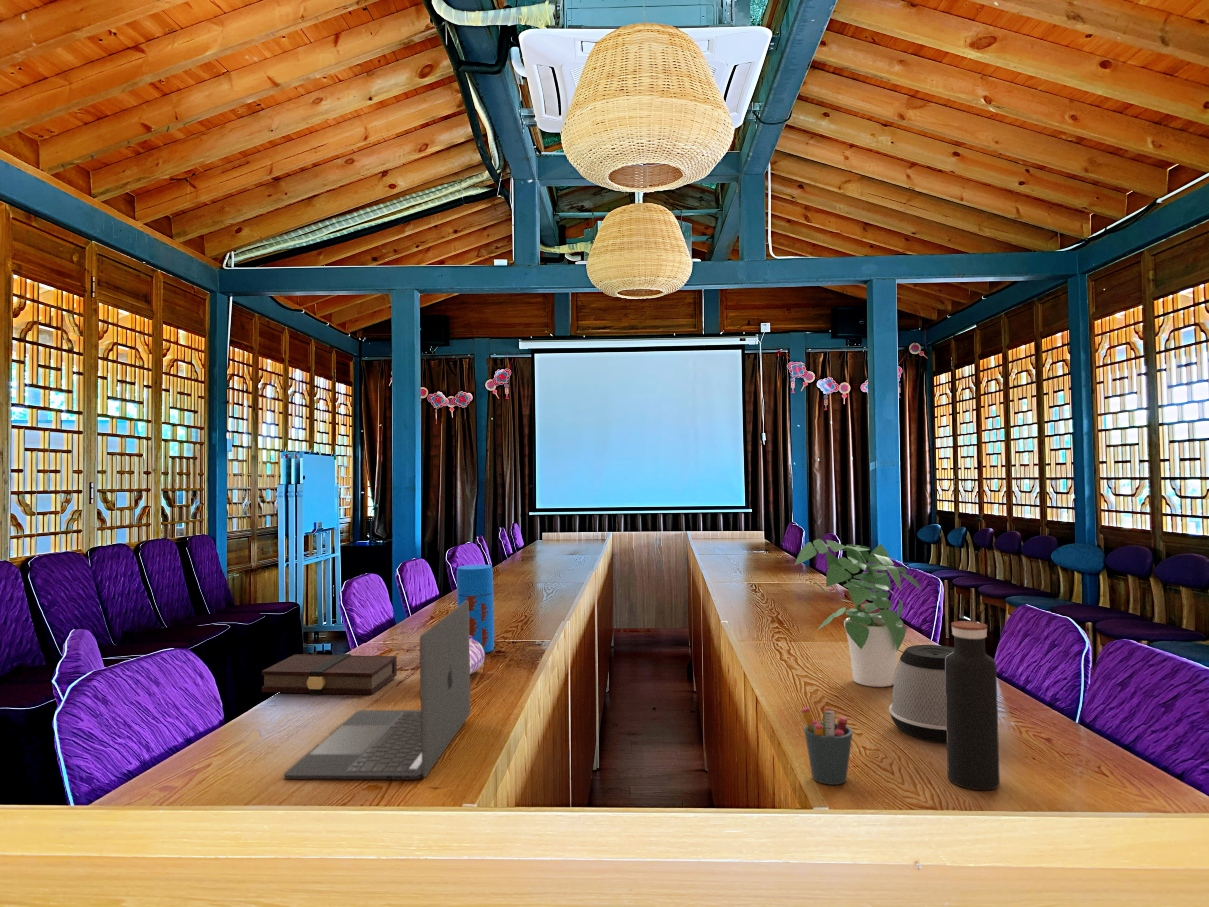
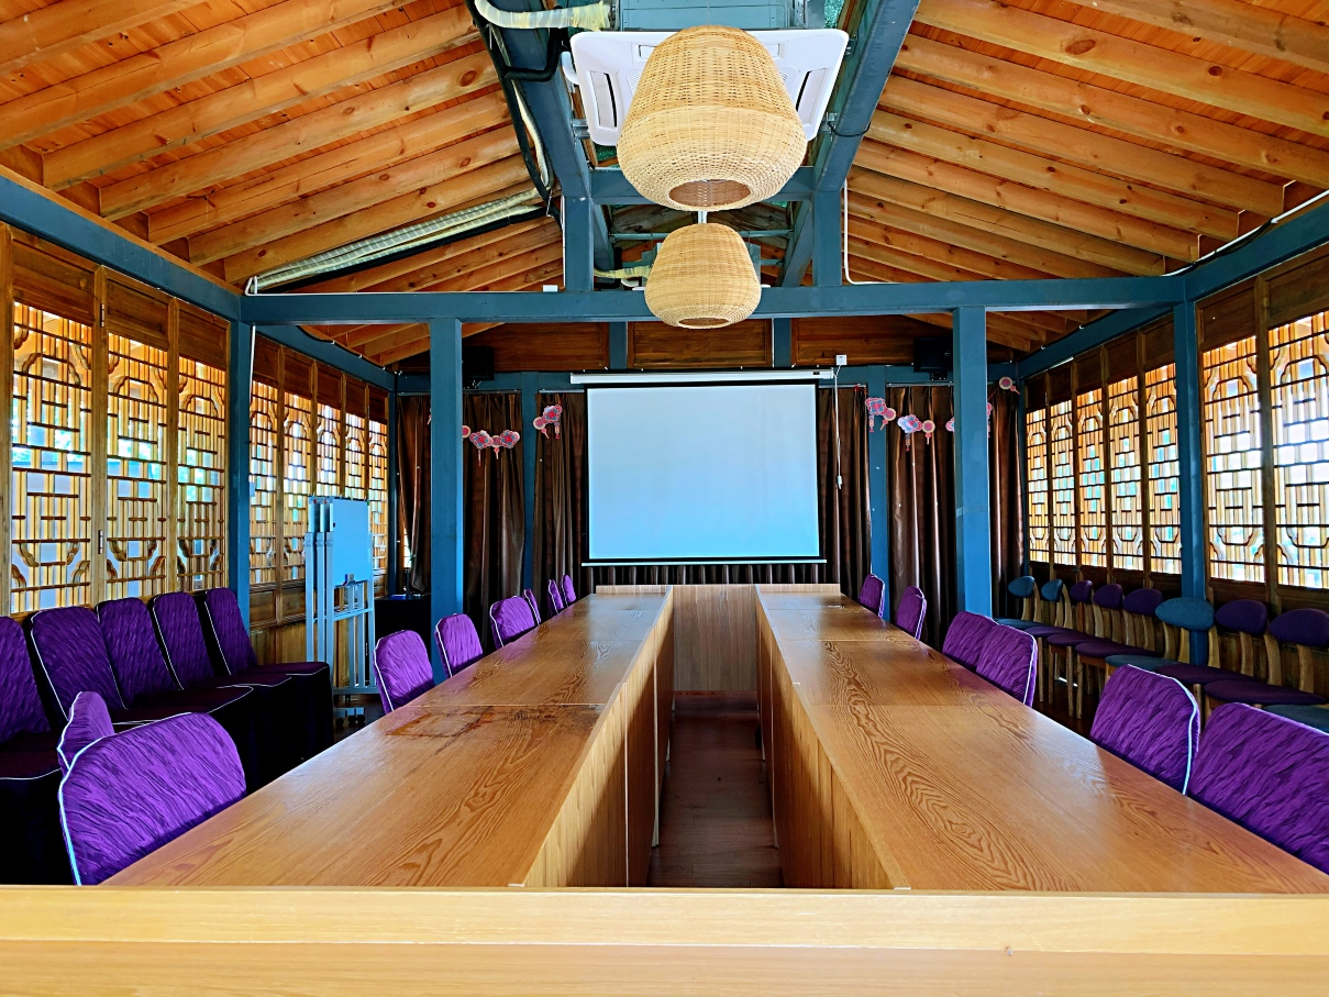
- water bottle [945,620,1001,791]
- speaker [888,644,955,744]
- pencil case [469,635,486,675]
- thermos [456,564,495,654]
- potted plant [794,538,922,688]
- book [261,653,398,696]
- pen holder [801,706,854,786]
- laptop [283,601,472,780]
